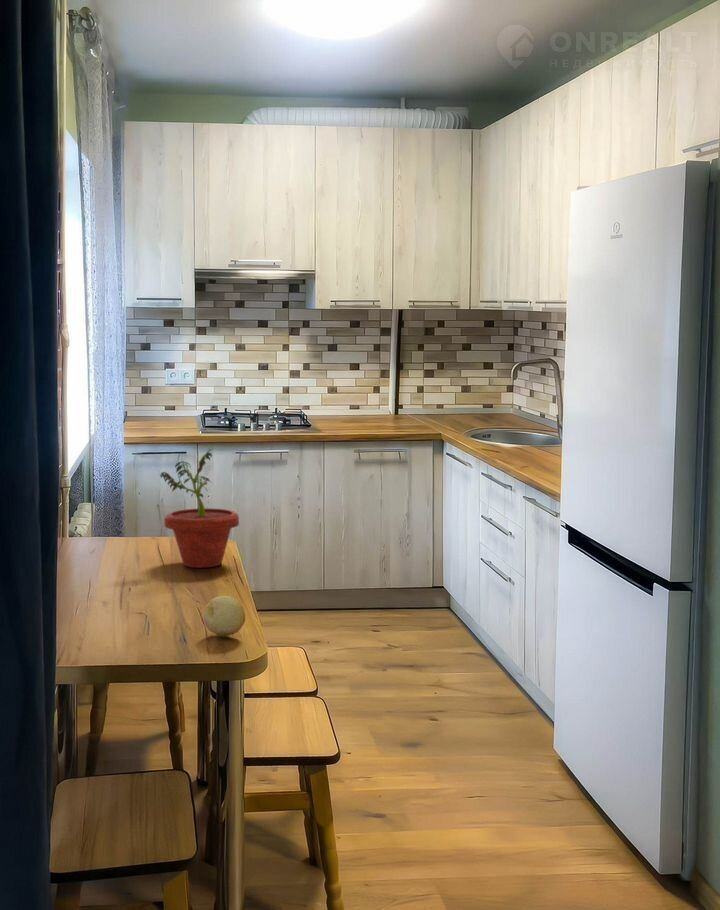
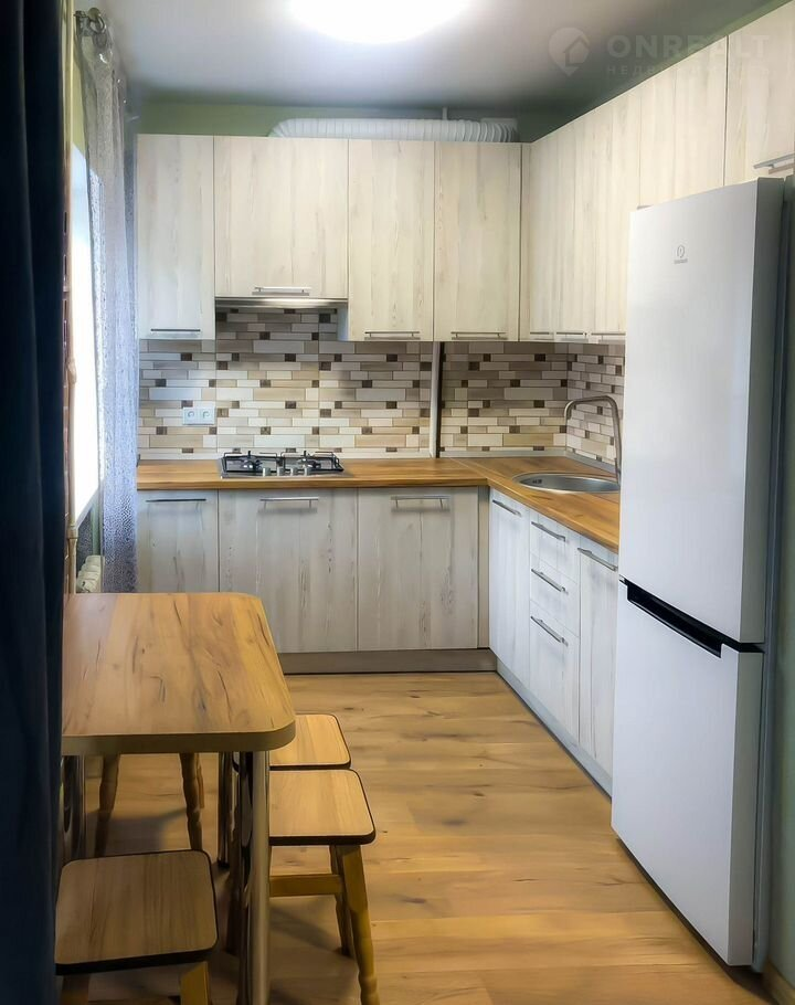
- fruit [202,595,246,637]
- potted plant [159,448,240,569]
